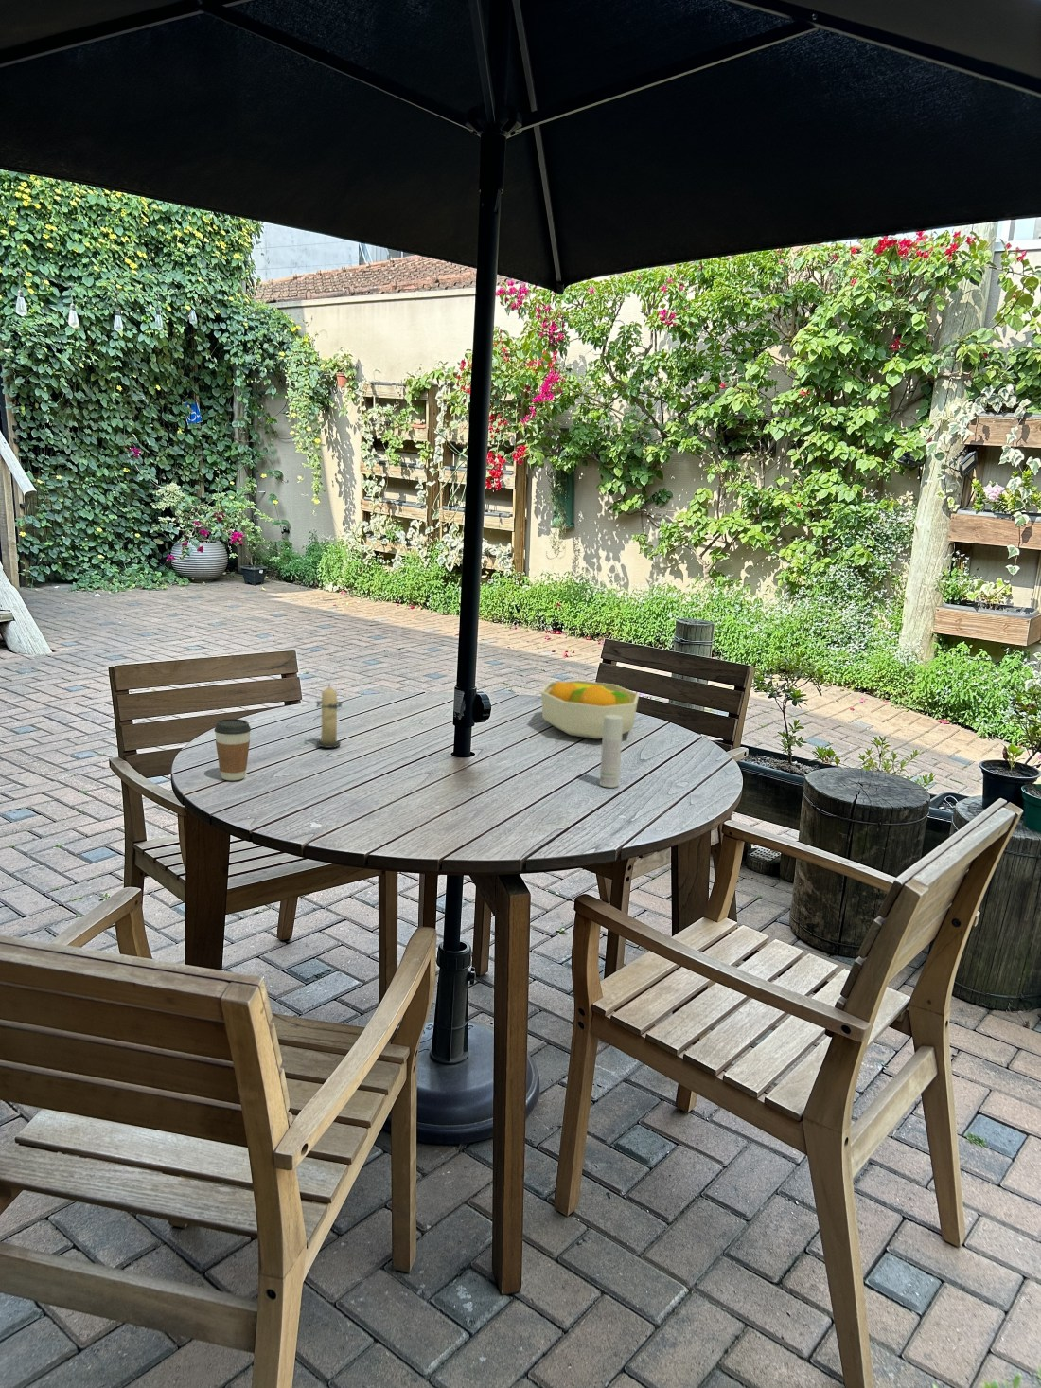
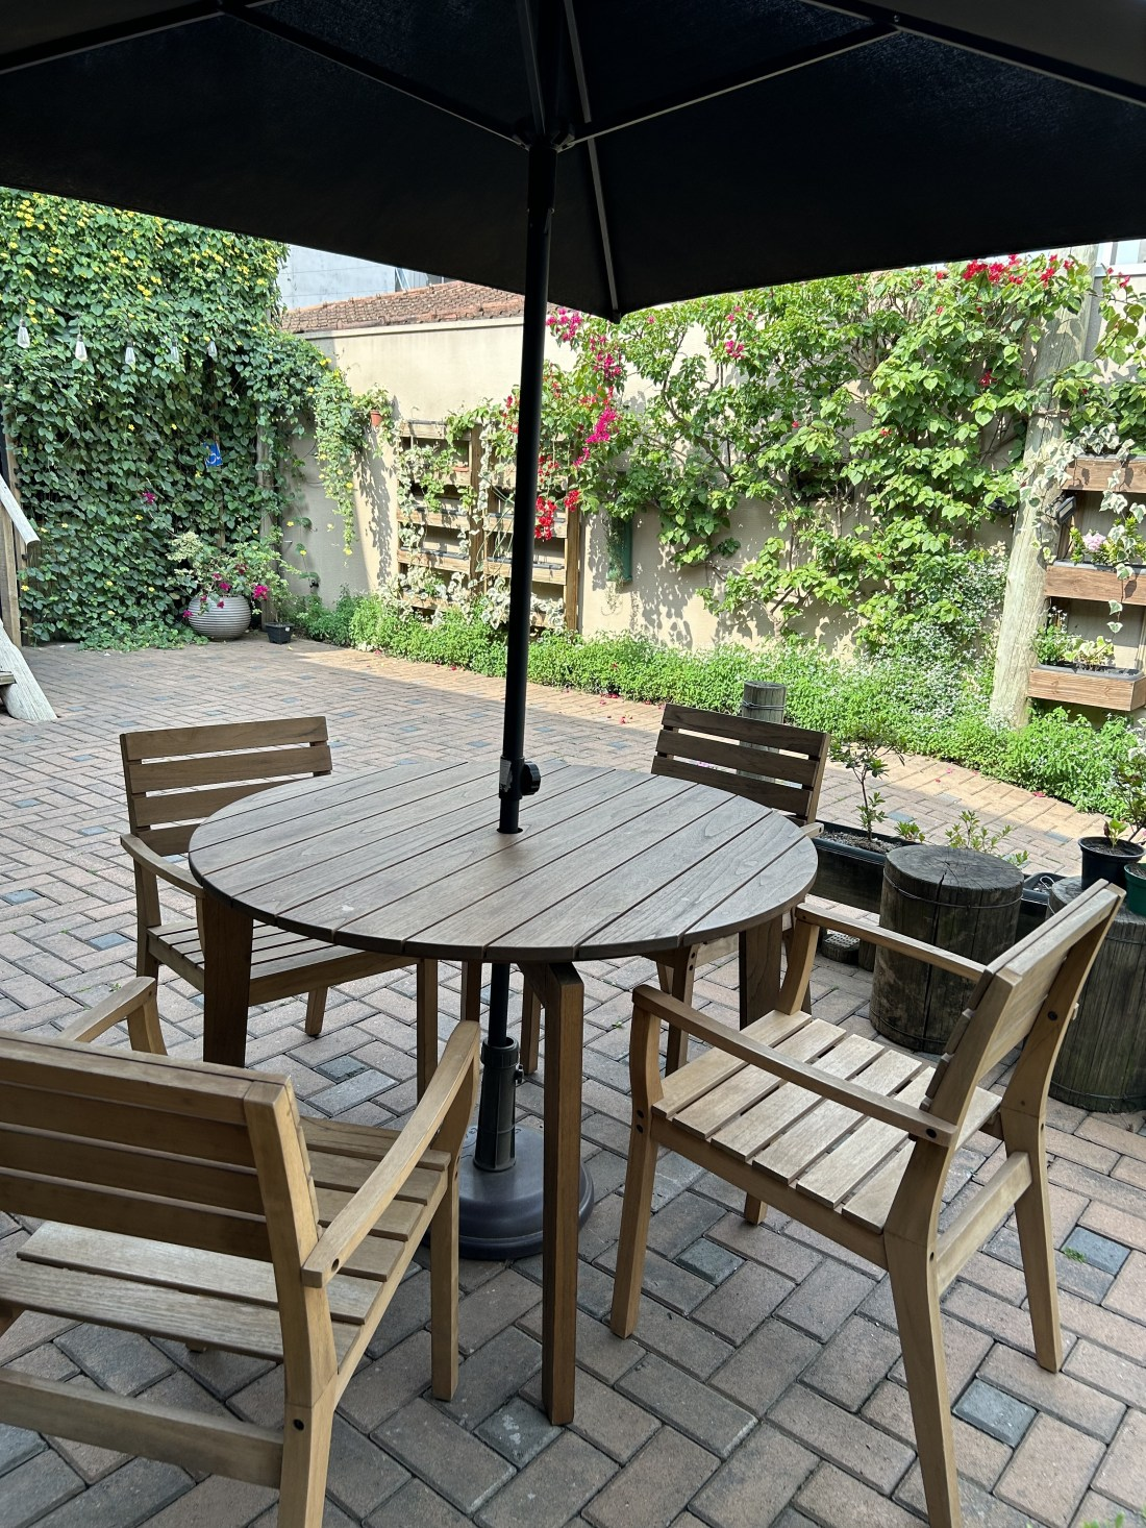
- bottle [598,715,623,789]
- coffee cup [214,718,252,781]
- fruit bowl [540,679,640,739]
- candle [314,683,343,749]
